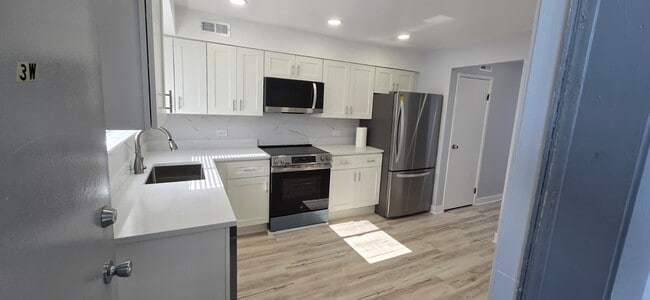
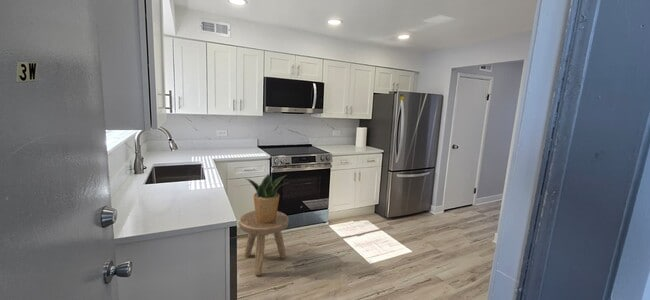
+ stool [238,210,290,276]
+ potted plant [244,172,289,223]
